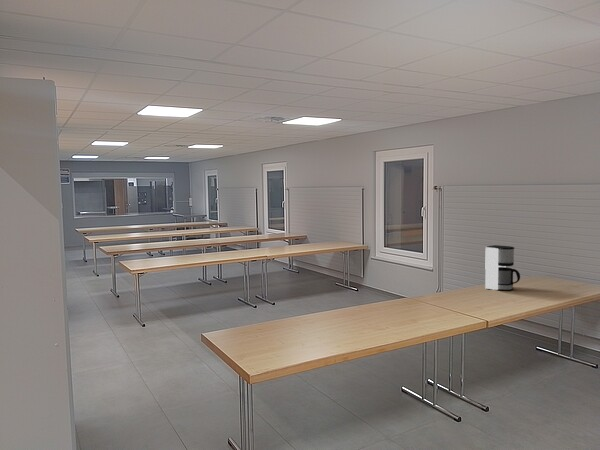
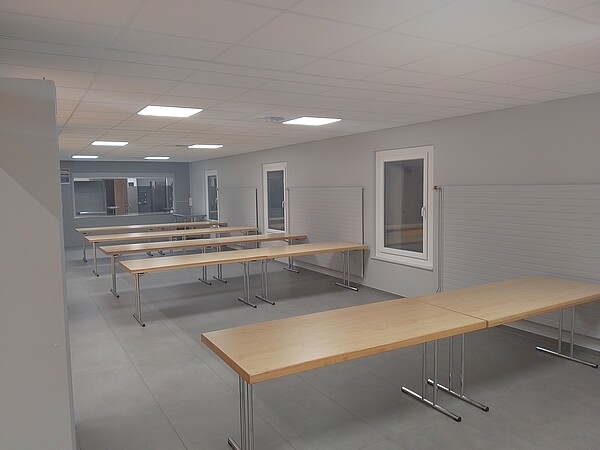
- coffee maker [484,244,521,292]
